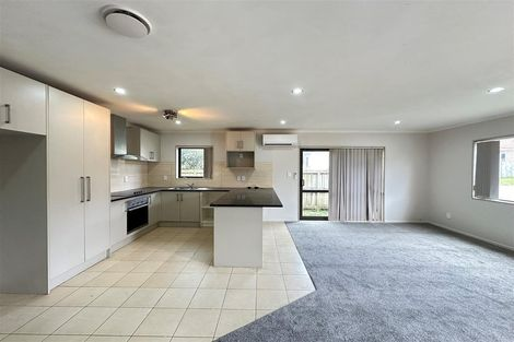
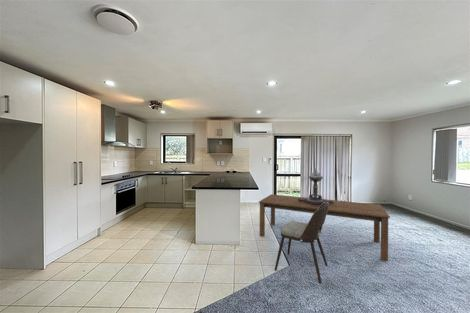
+ dining chair [274,202,329,285]
+ decorative urn [298,166,334,206]
+ dining table [258,193,391,262]
